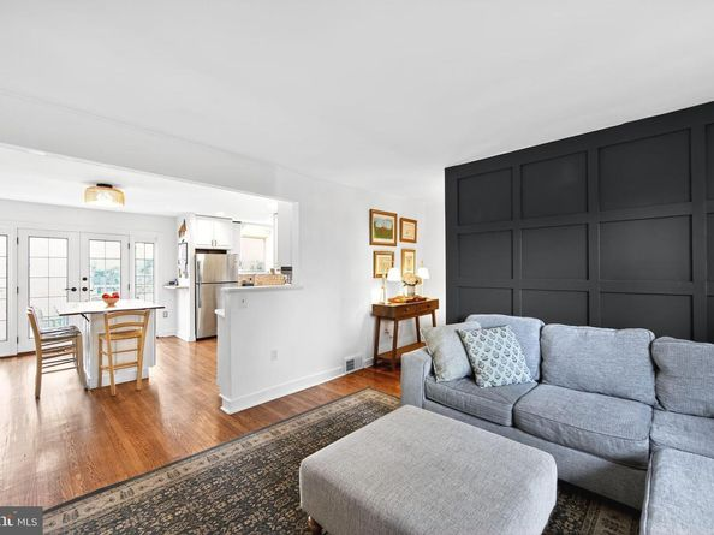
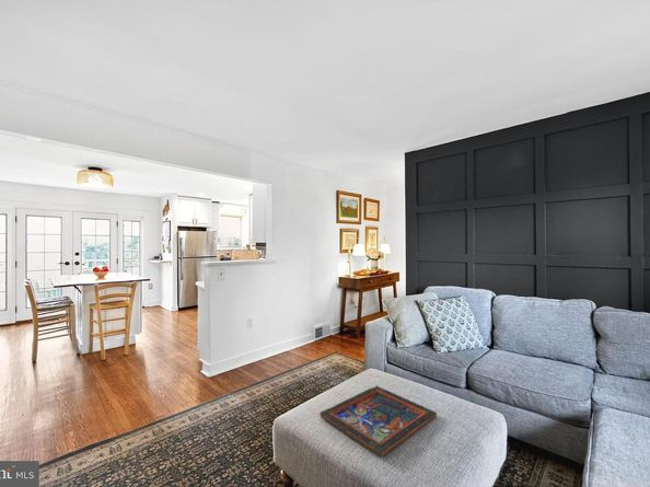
+ religious icon [318,385,438,457]
